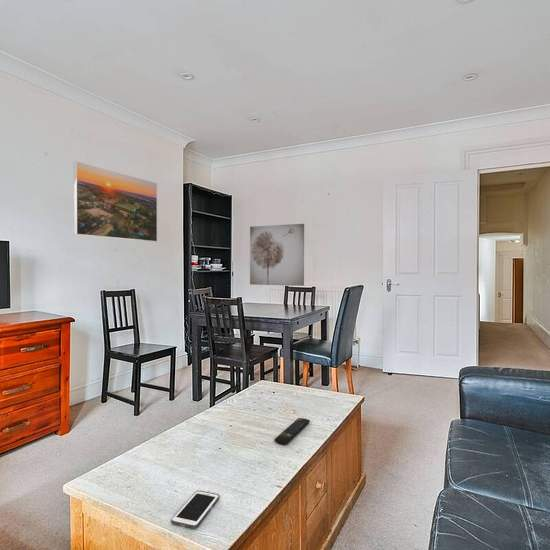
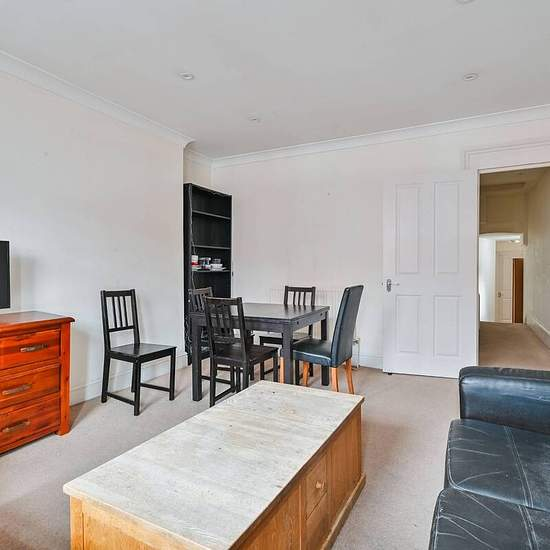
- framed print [73,160,158,243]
- cell phone [170,490,220,530]
- remote control [273,417,311,446]
- wall art [249,223,305,287]
